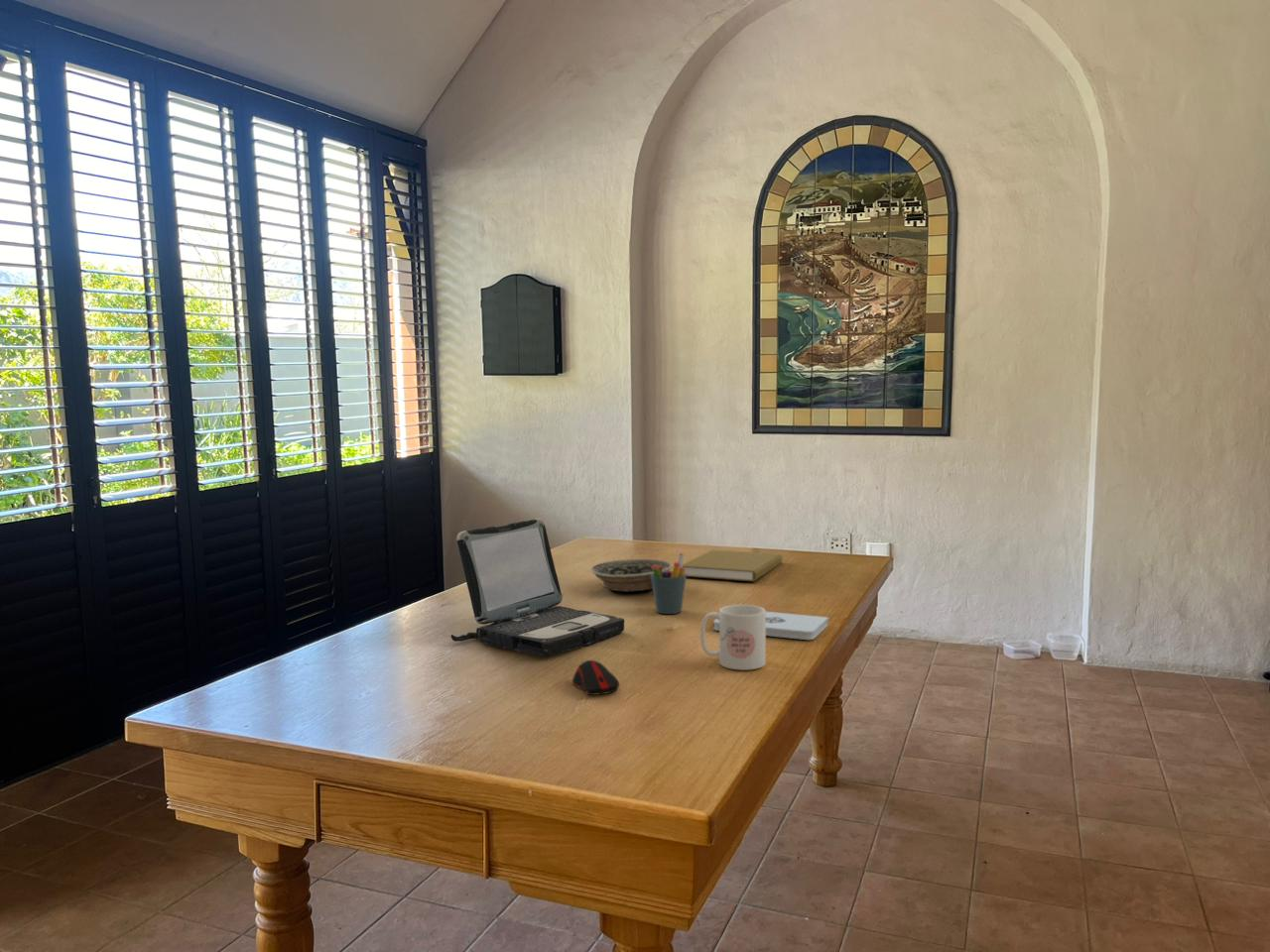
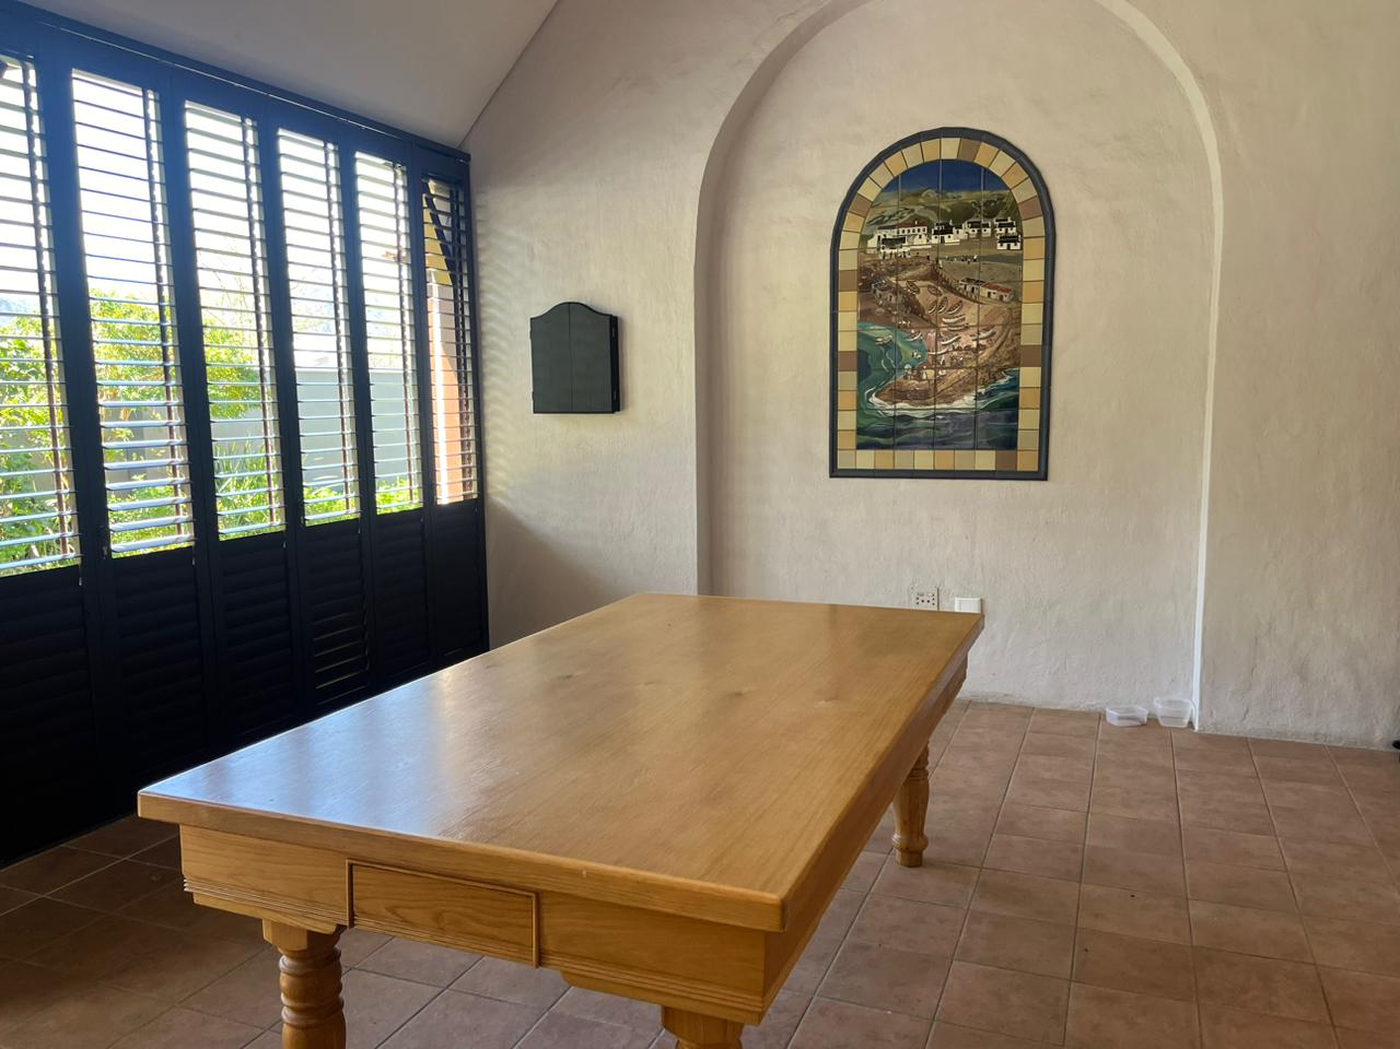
- bowl [589,558,674,594]
- computer mouse [572,659,620,696]
- laptop [450,518,625,657]
- book [683,548,783,582]
- pen holder [651,551,688,615]
- notepad [712,611,829,641]
- mug [699,604,767,670]
